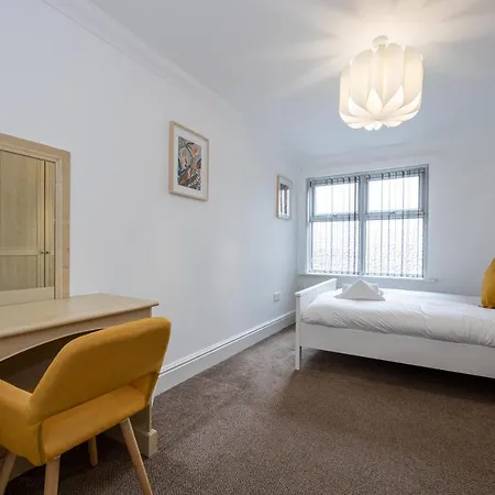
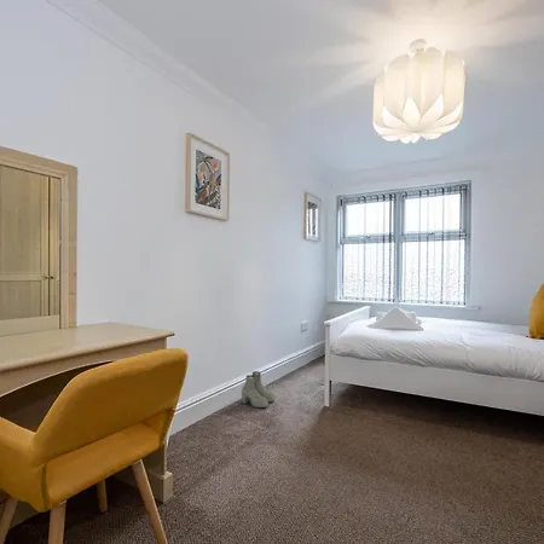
+ boots [241,370,276,409]
